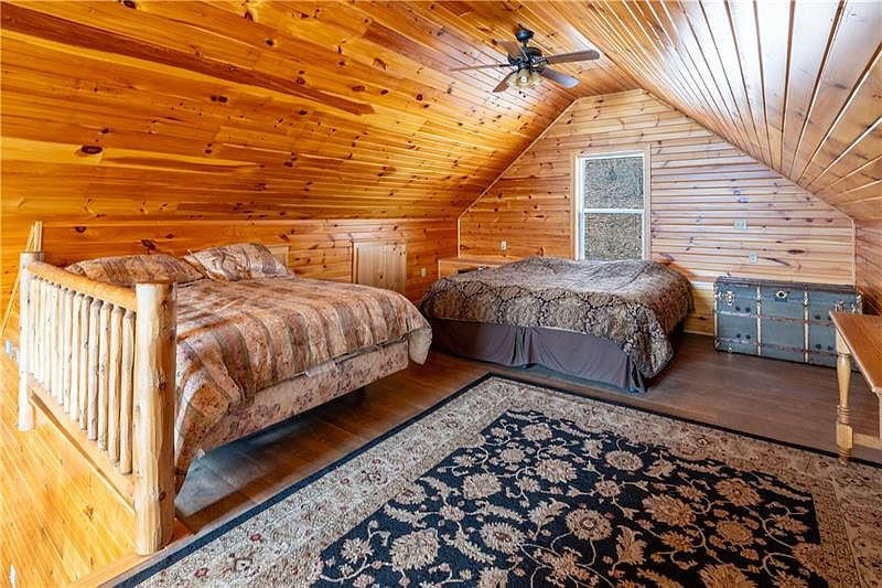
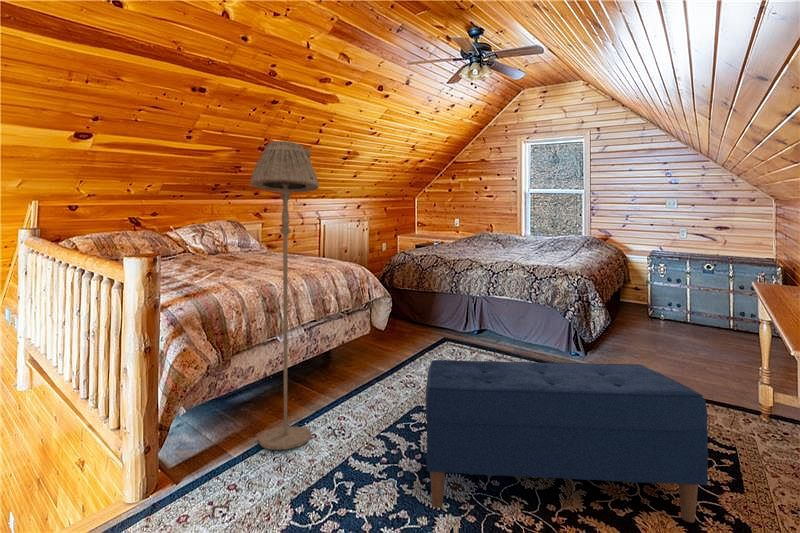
+ bench [424,359,709,523]
+ floor lamp [249,140,320,451]
